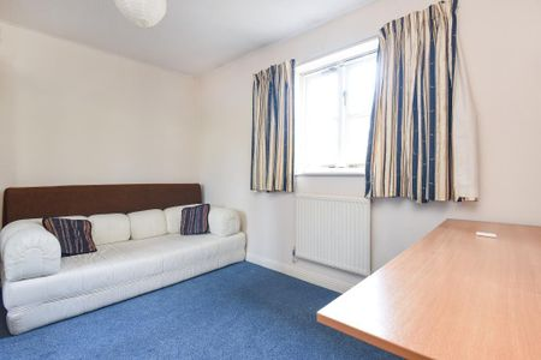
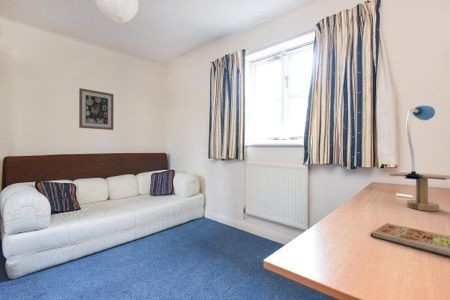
+ wall art [78,87,115,131]
+ notebook [370,222,450,258]
+ desk lamp [389,104,450,212]
